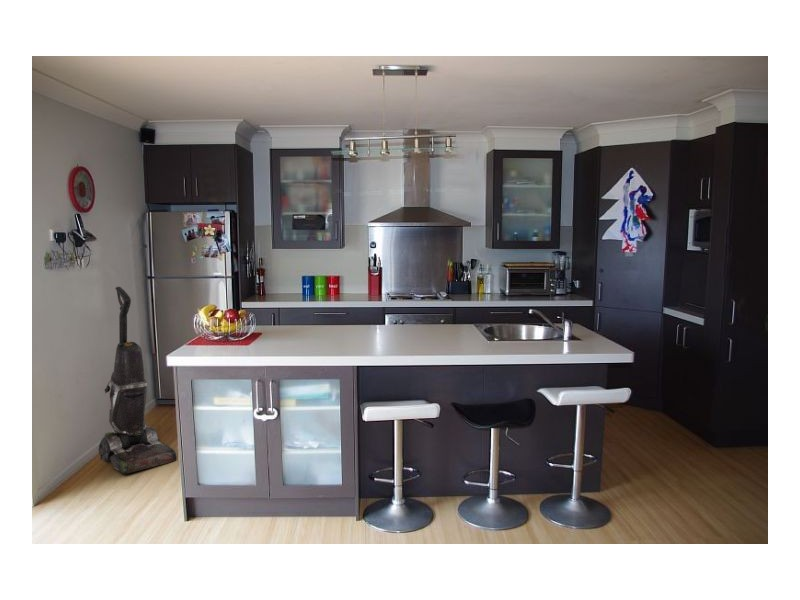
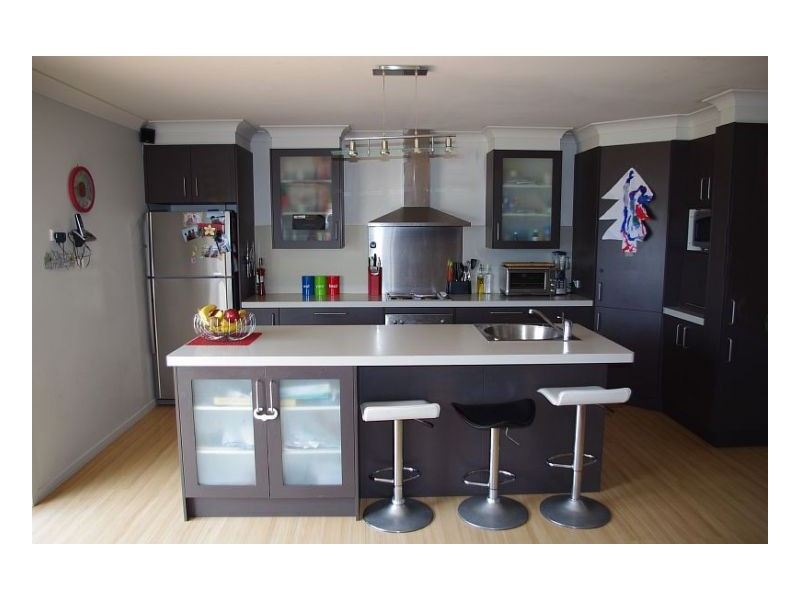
- vacuum cleaner [98,286,178,475]
